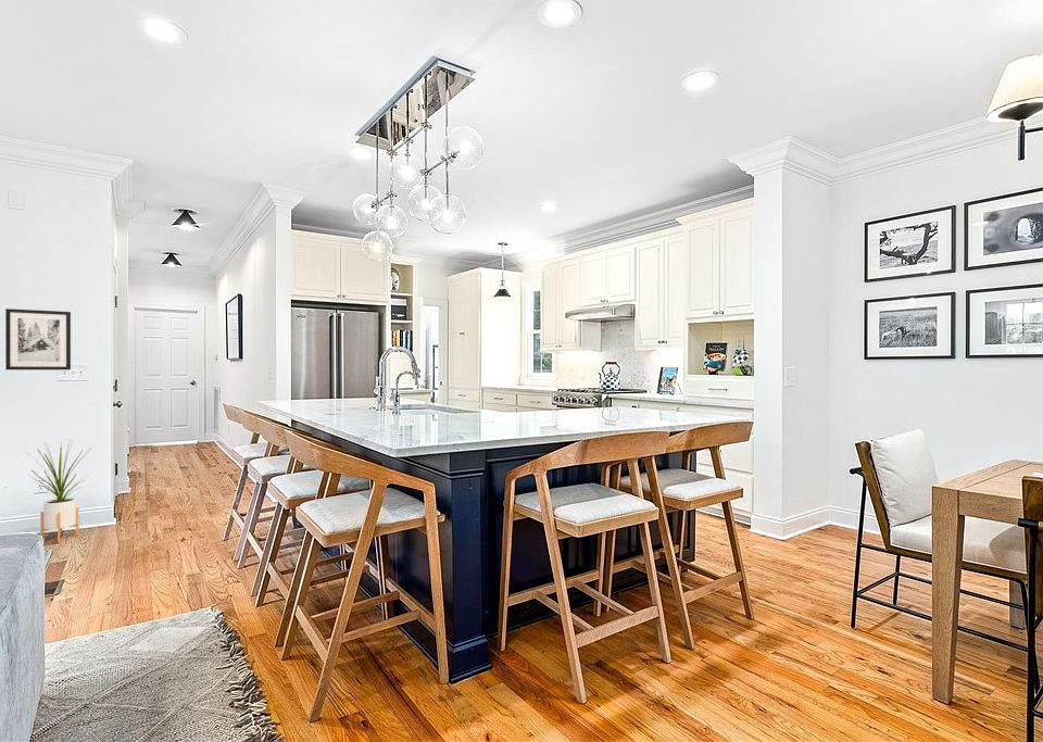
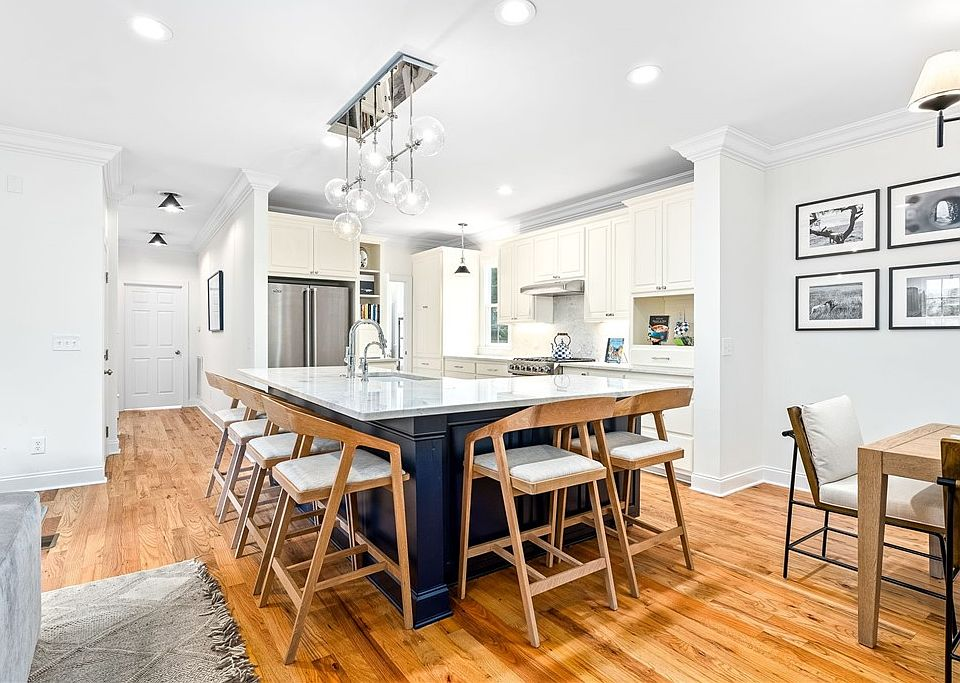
- house plant [25,439,92,543]
- wall art [4,307,72,370]
